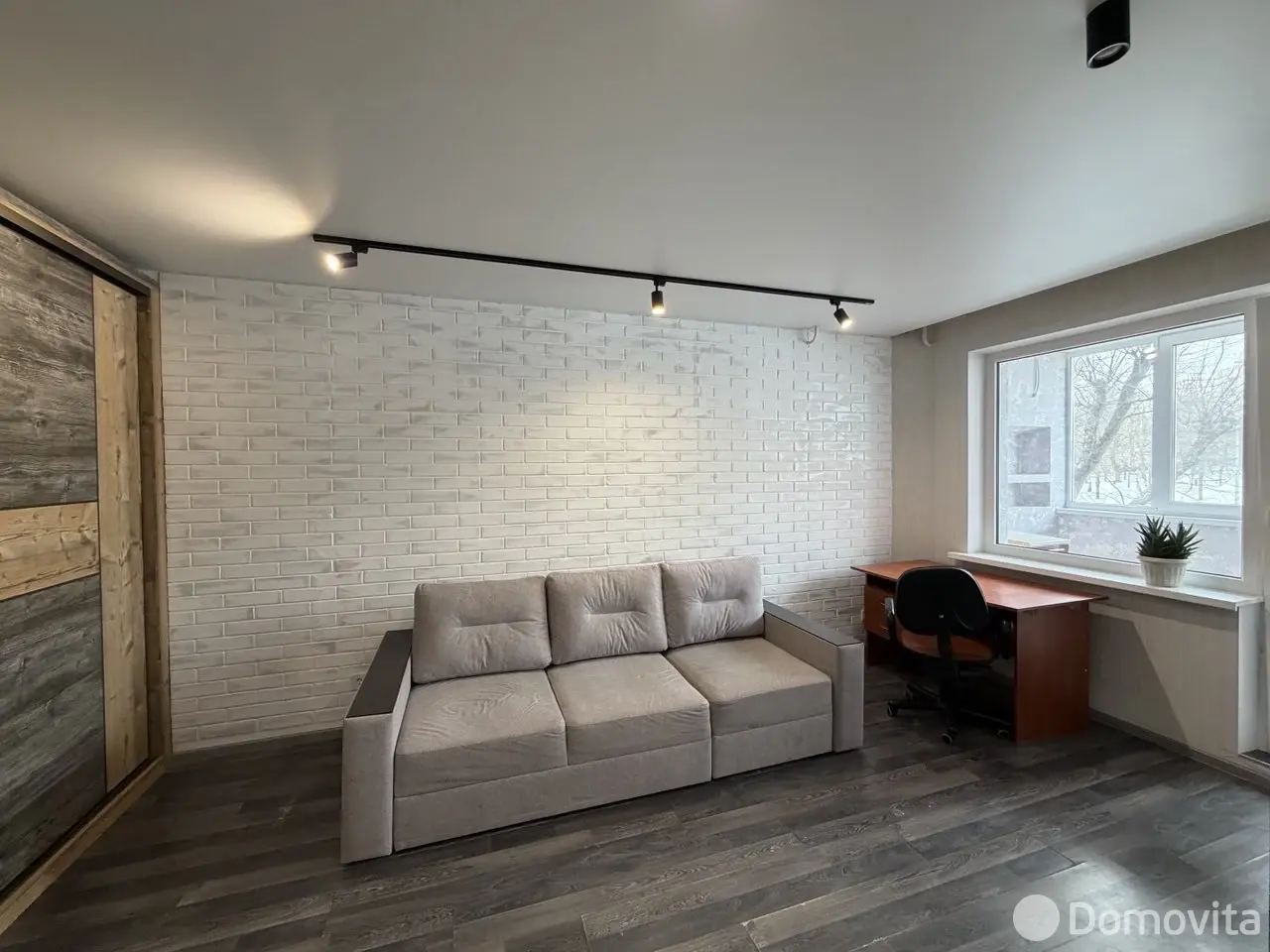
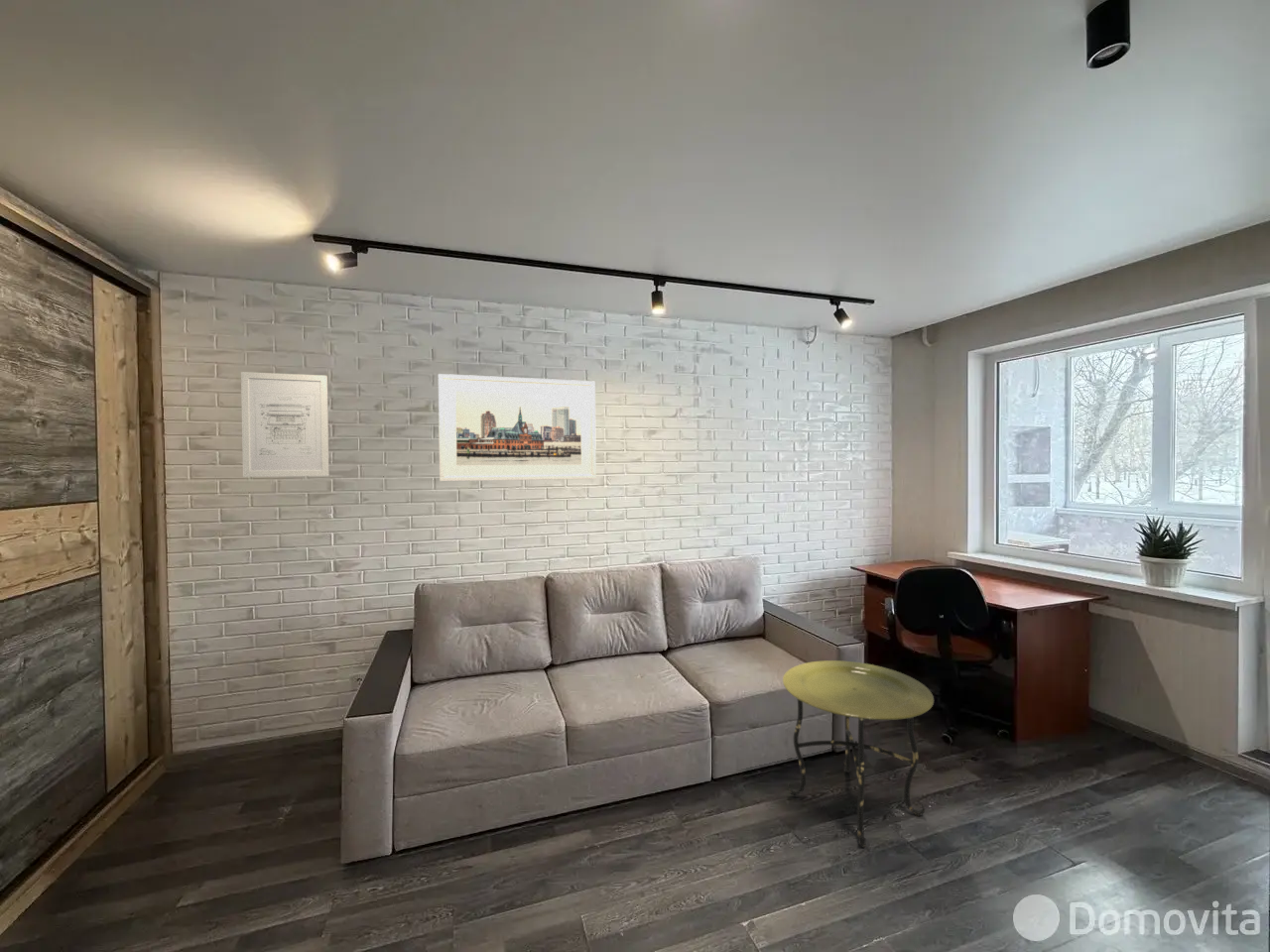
+ side table [782,659,935,848]
+ wall art [240,371,329,478]
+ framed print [438,373,597,482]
